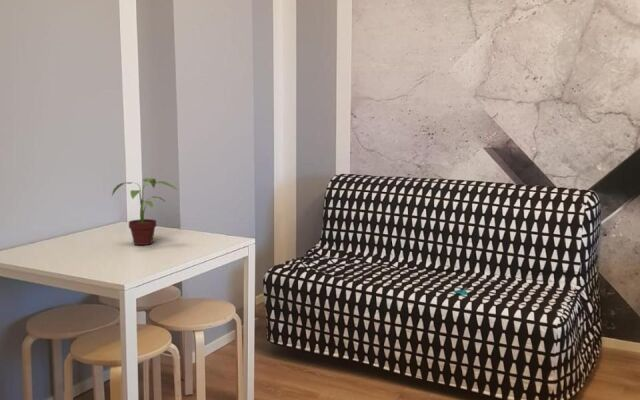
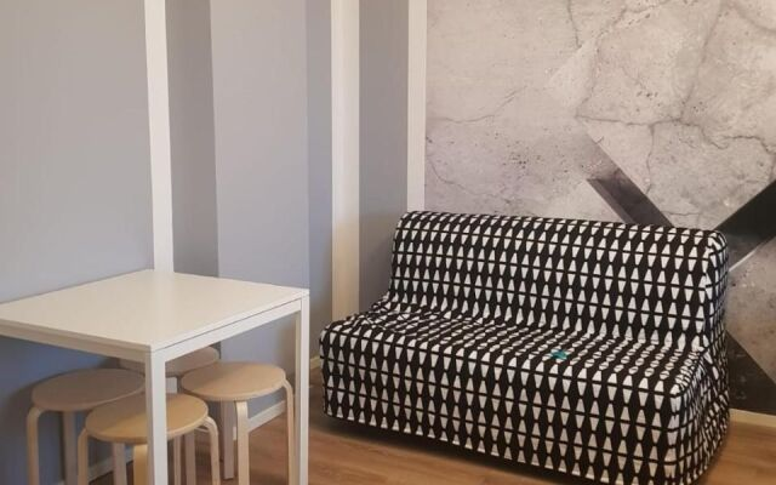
- potted plant [111,177,179,246]
